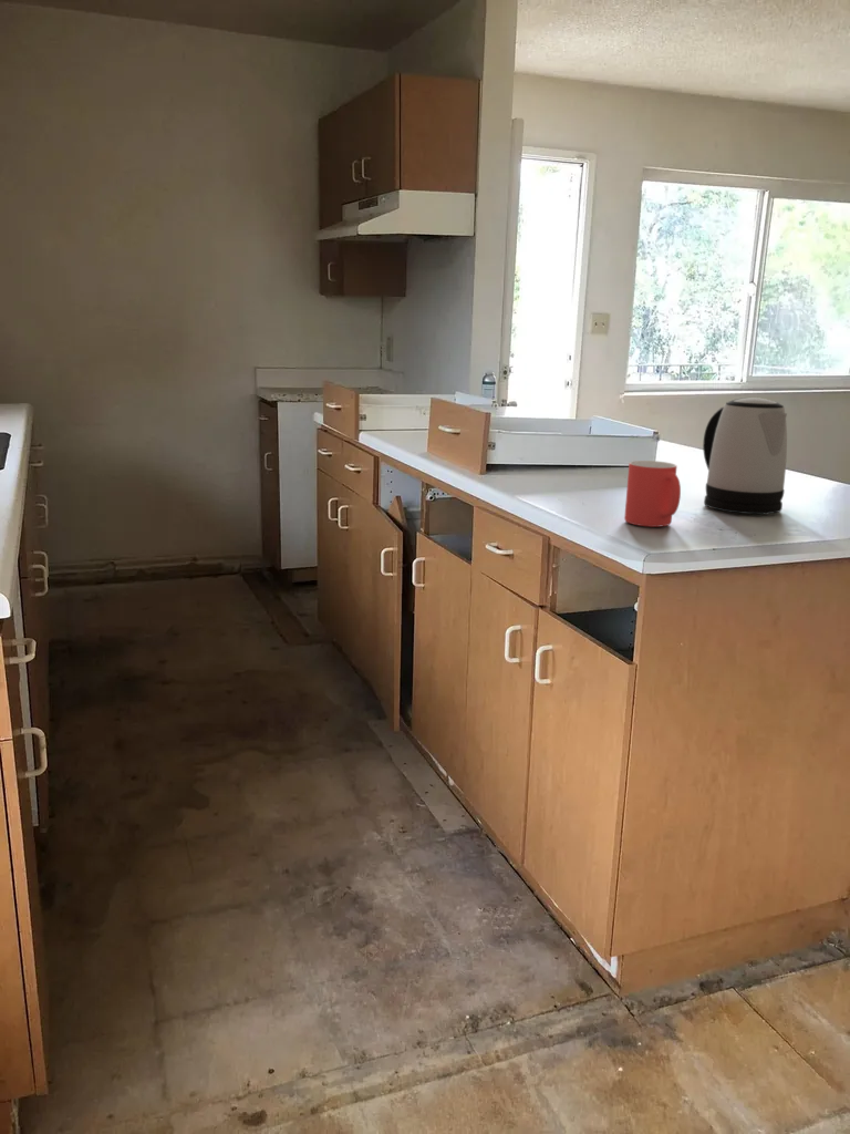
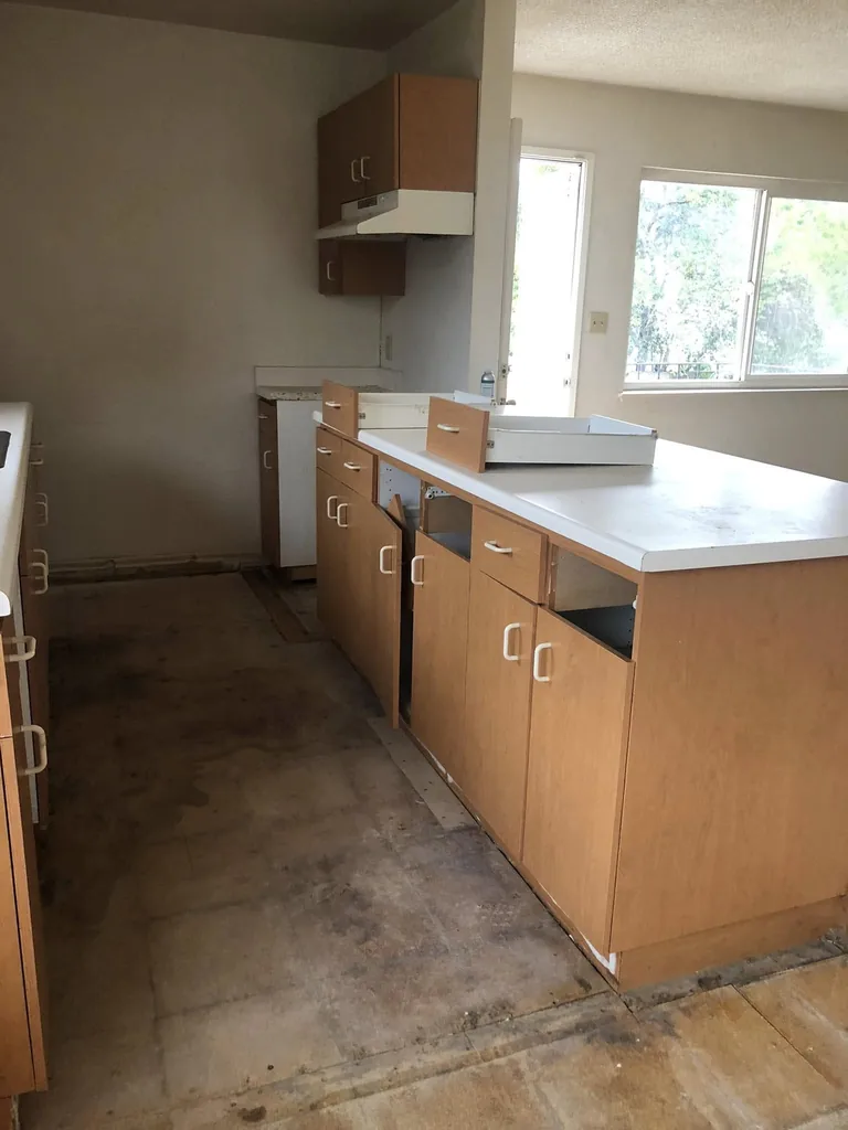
- mug [623,460,682,528]
- kettle [702,396,788,516]
